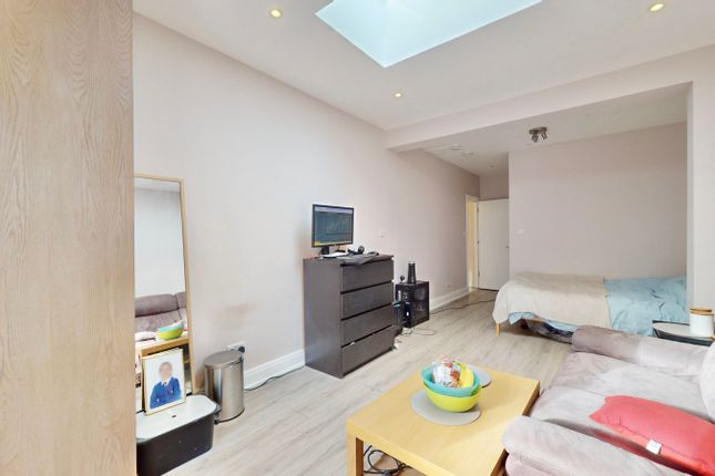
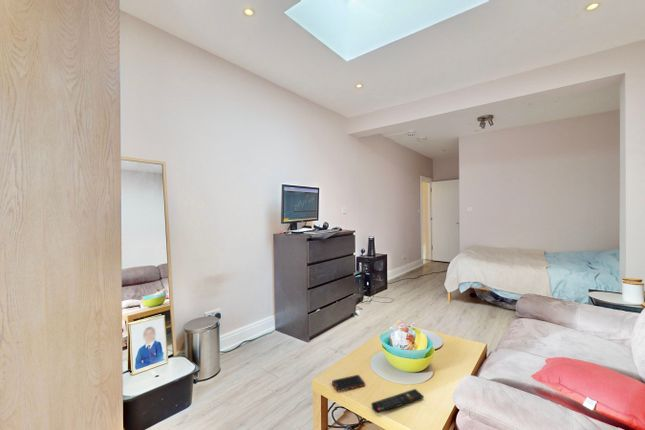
+ remote control [370,388,425,414]
+ cell phone [331,374,366,393]
